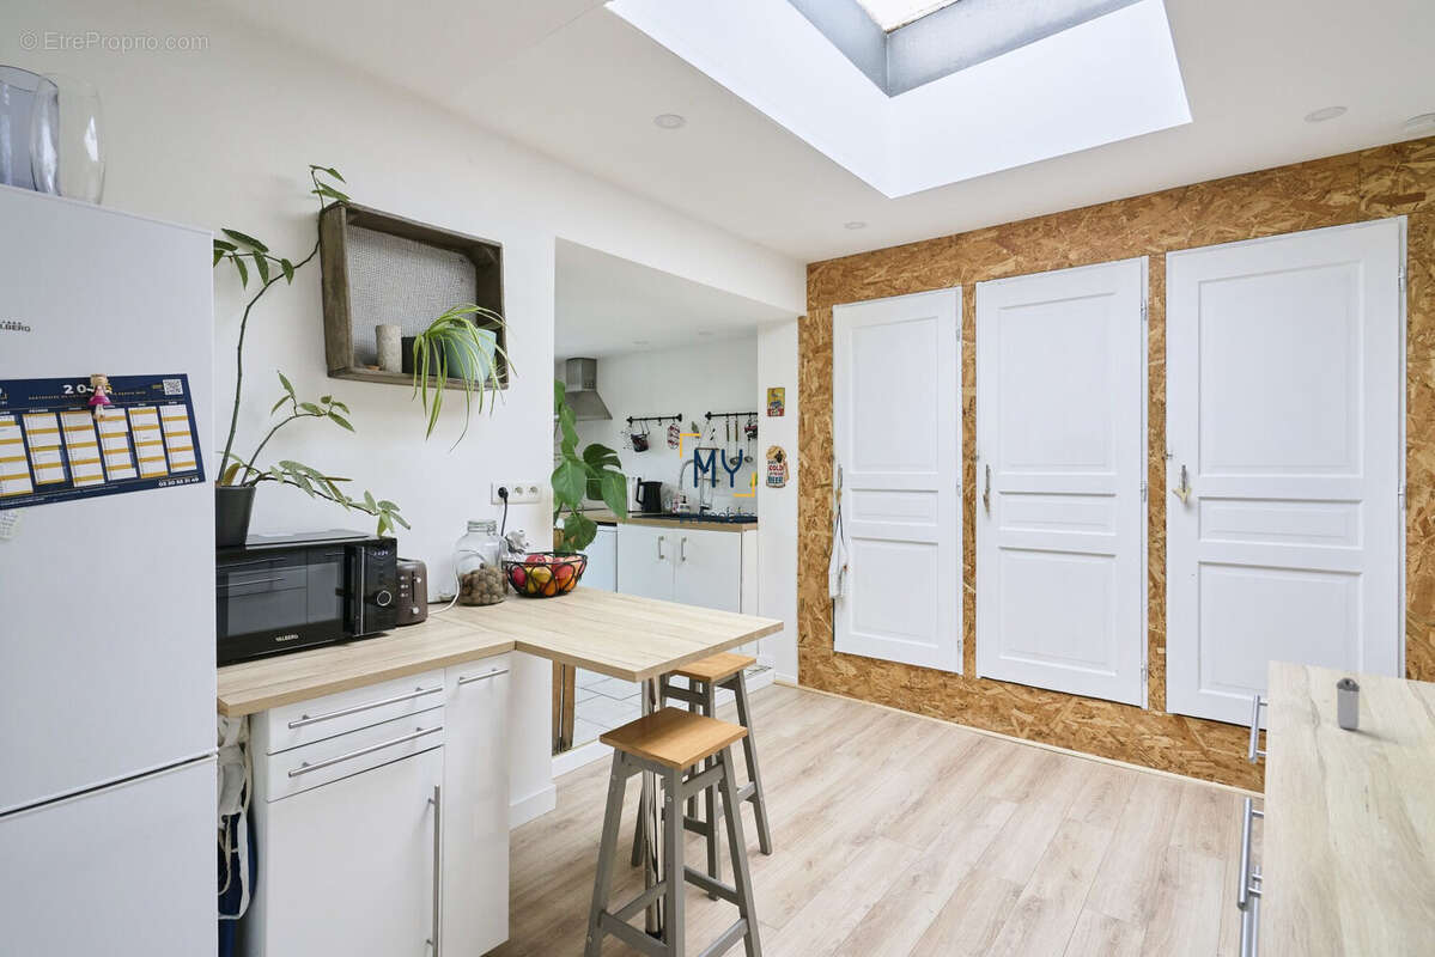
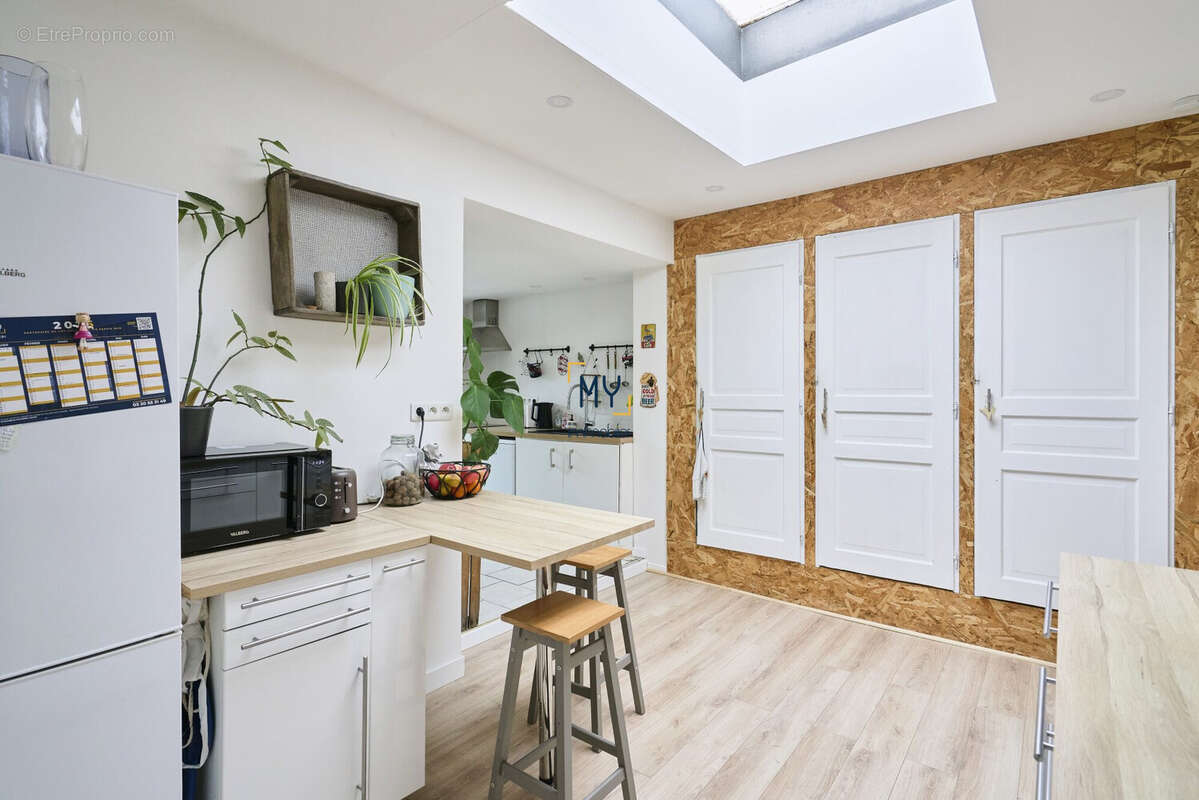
- shaker [1336,677,1361,731]
